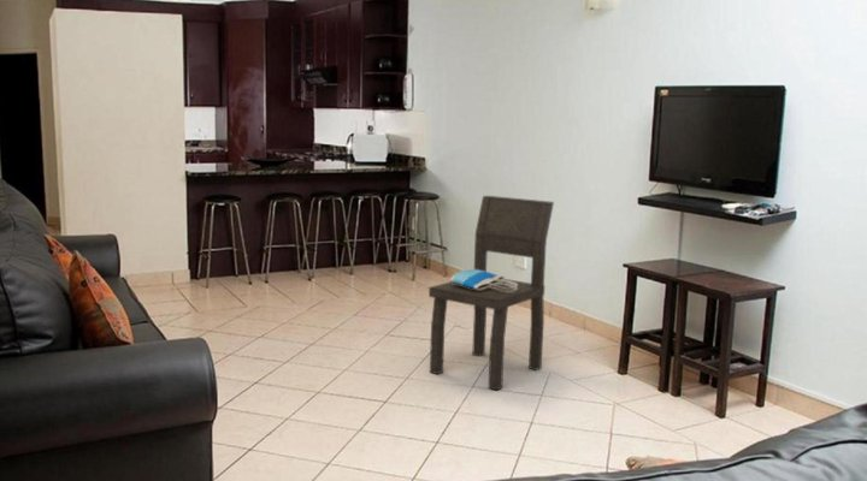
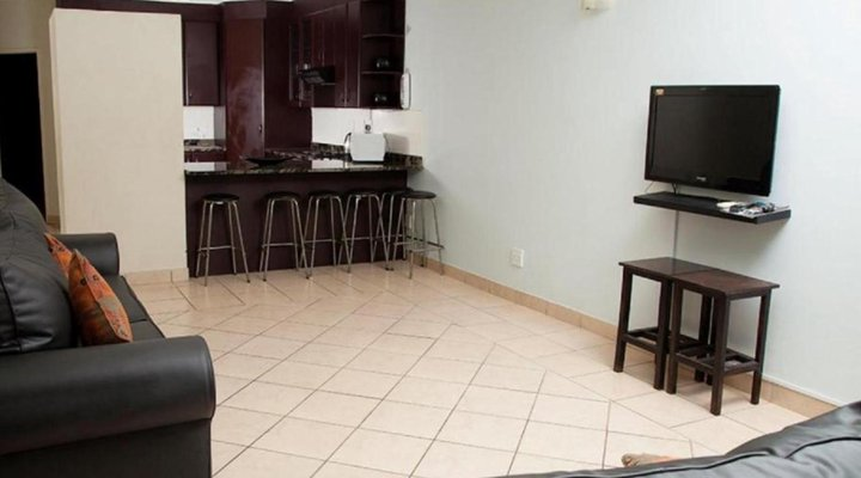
- tote bag [449,268,518,292]
- dining chair [427,195,555,391]
